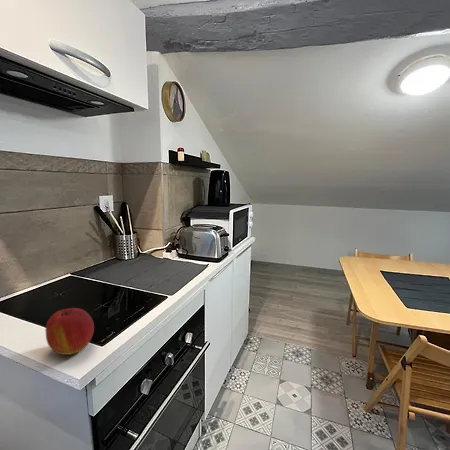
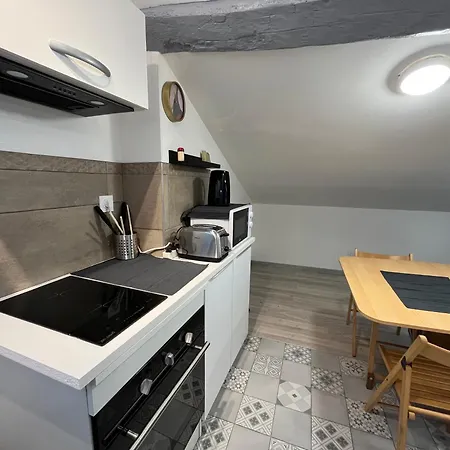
- apple [45,307,95,356]
